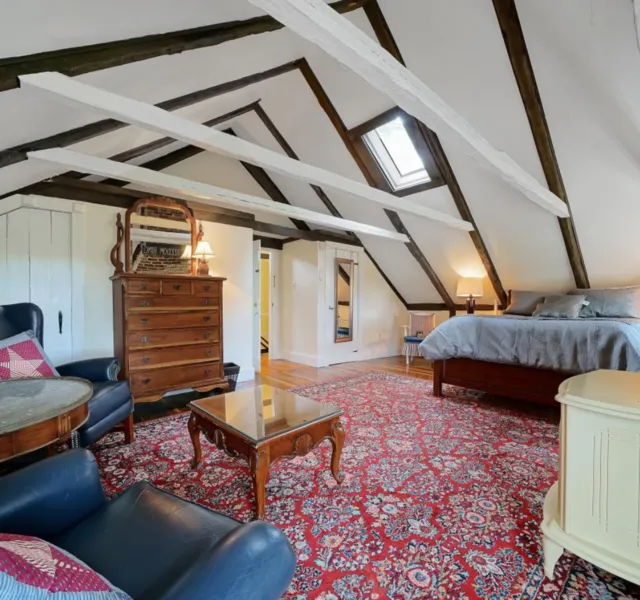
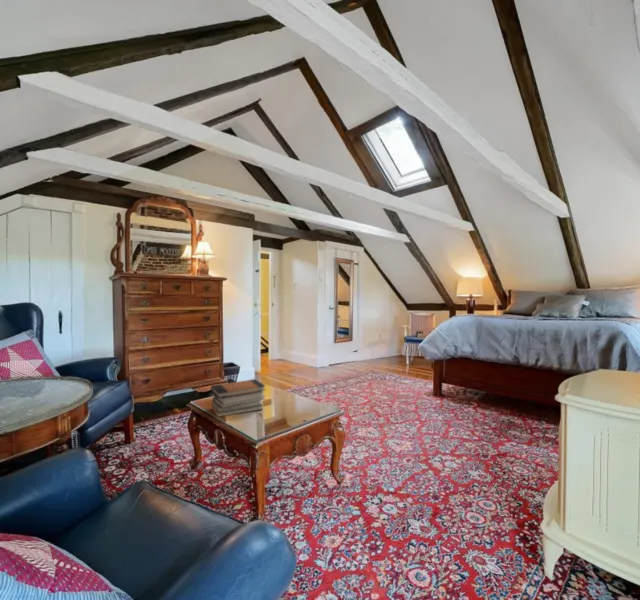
+ book stack [210,378,267,418]
